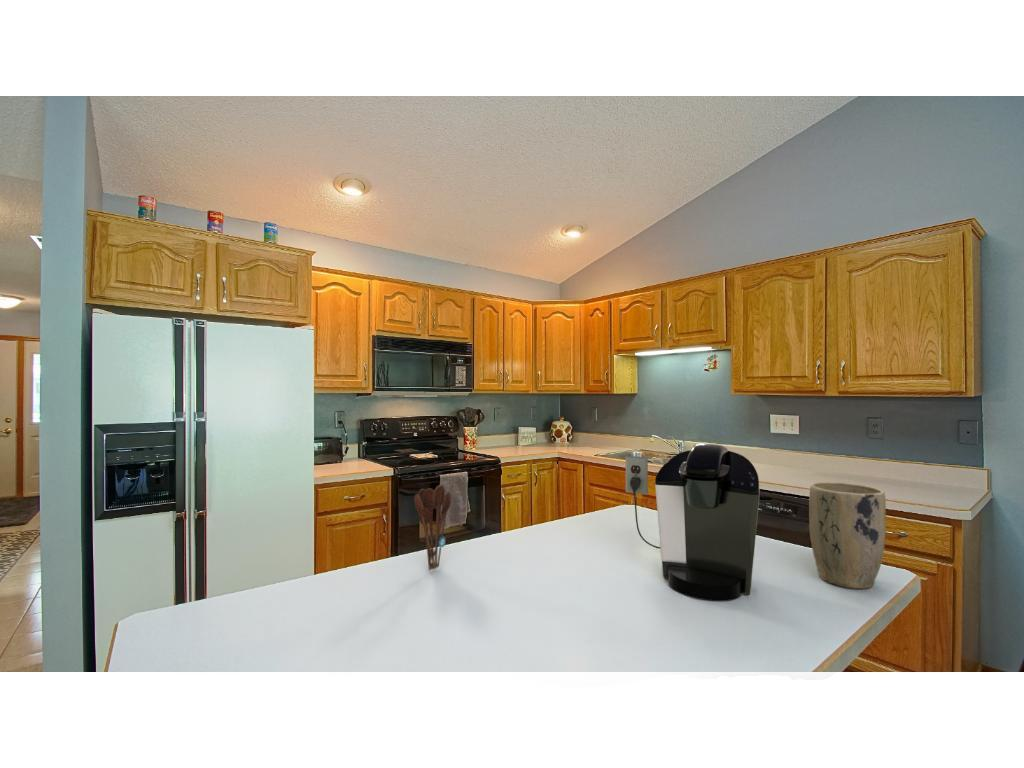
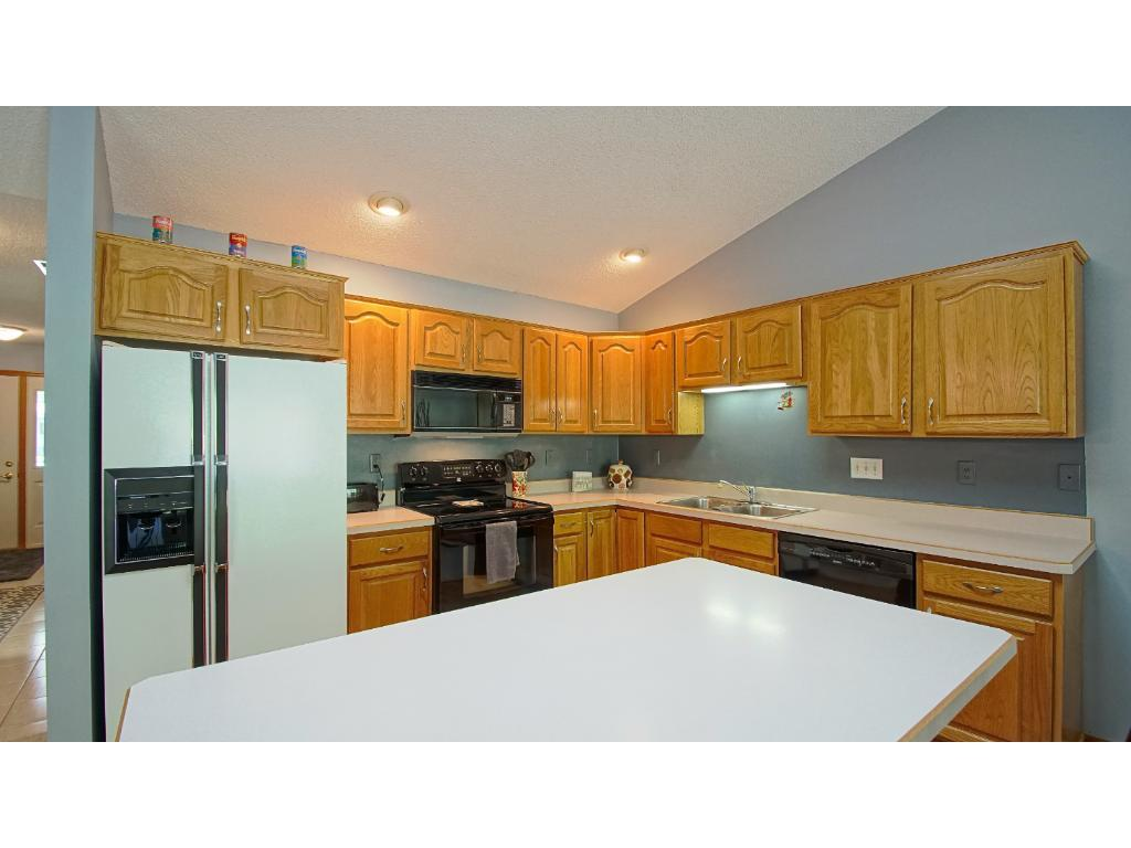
- plant pot [808,481,887,590]
- coffee maker [625,443,761,602]
- utensil holder [413,484,452,571]
